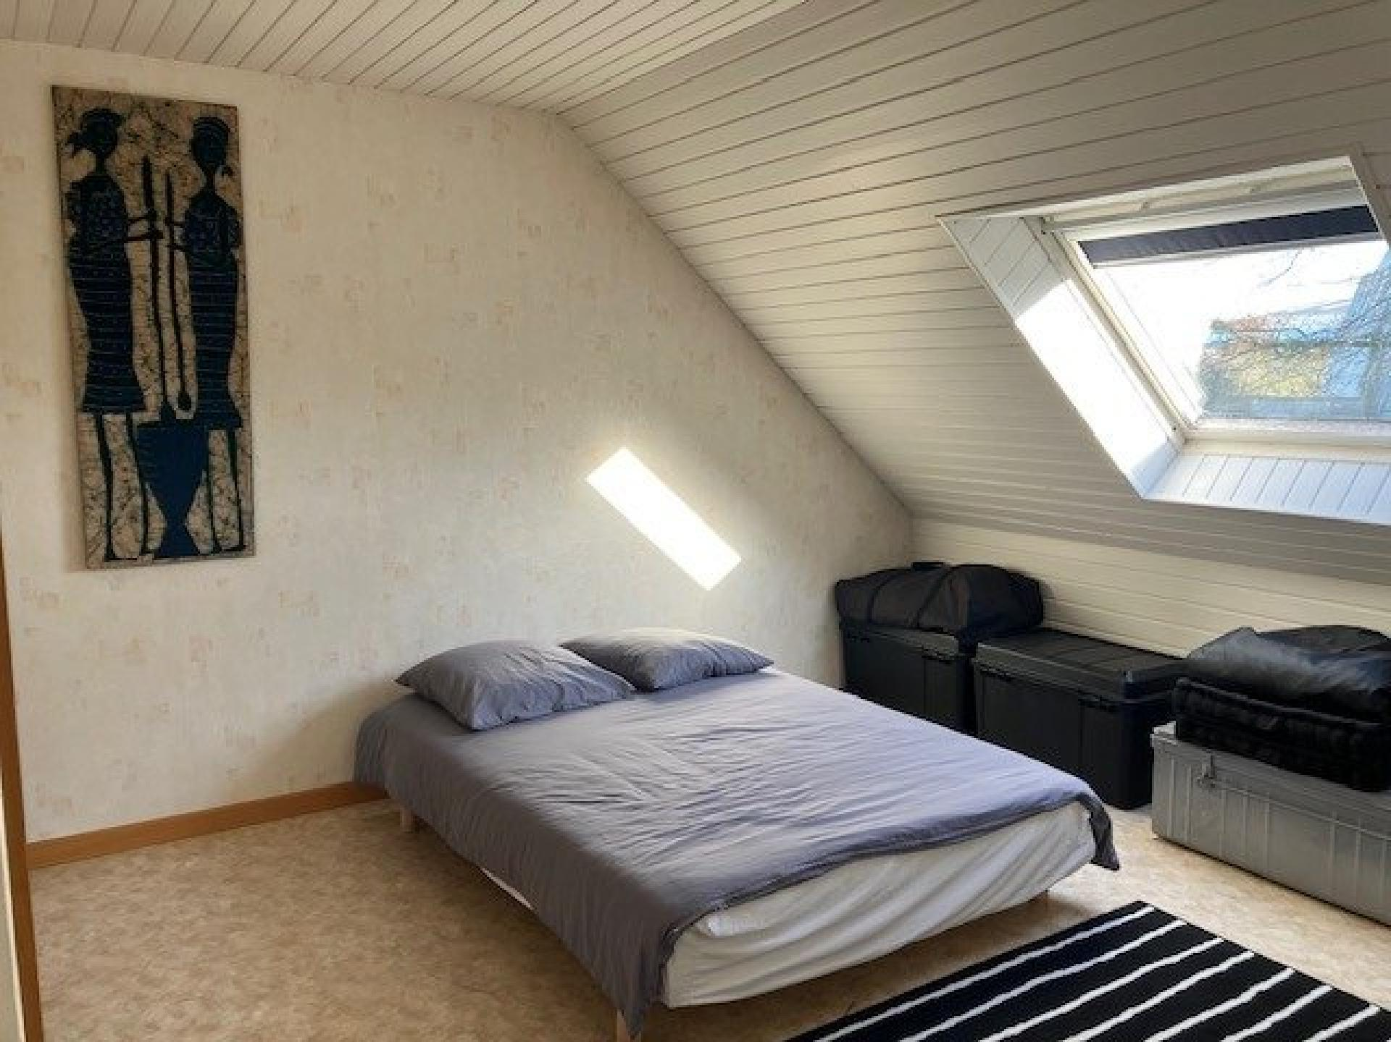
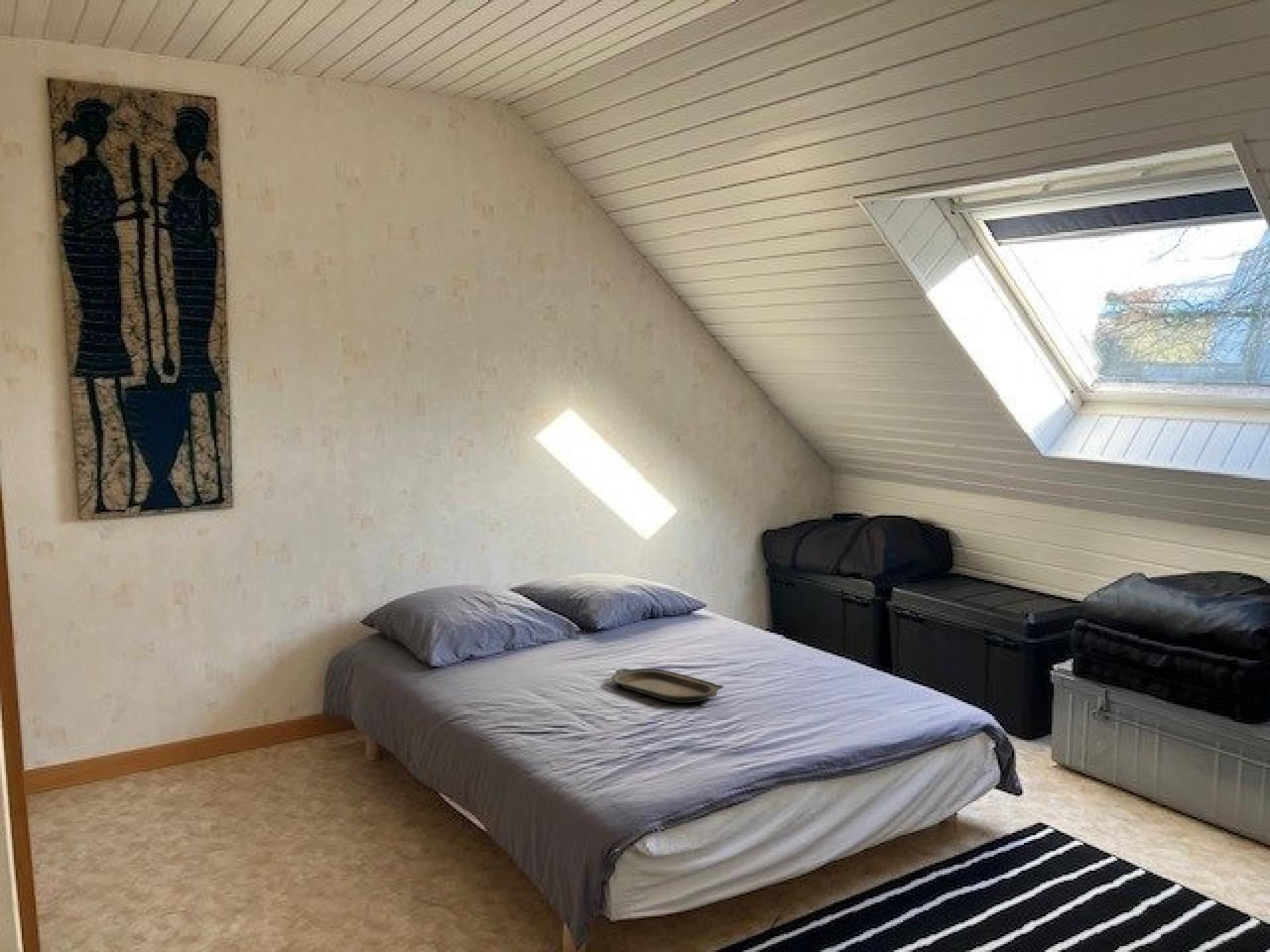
+ serving tray [611,668,724,703]
